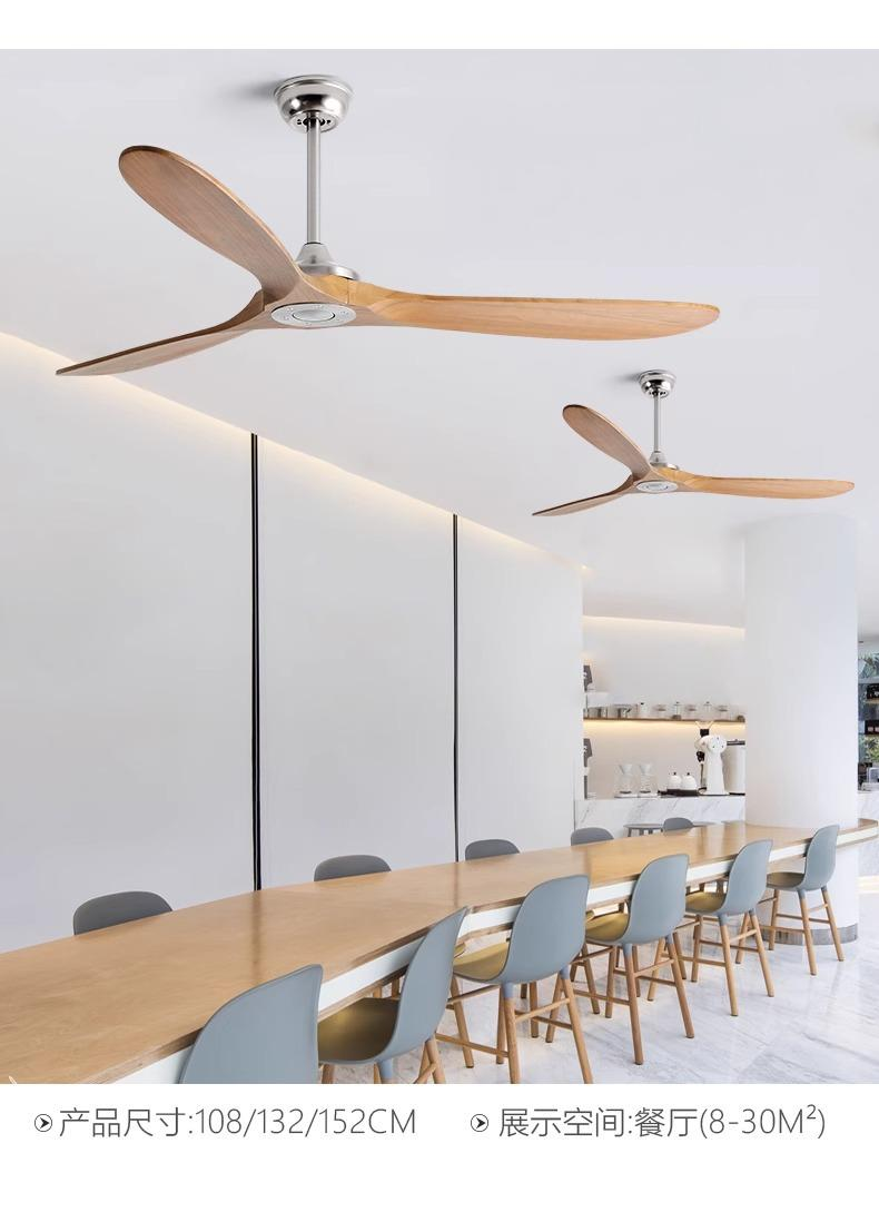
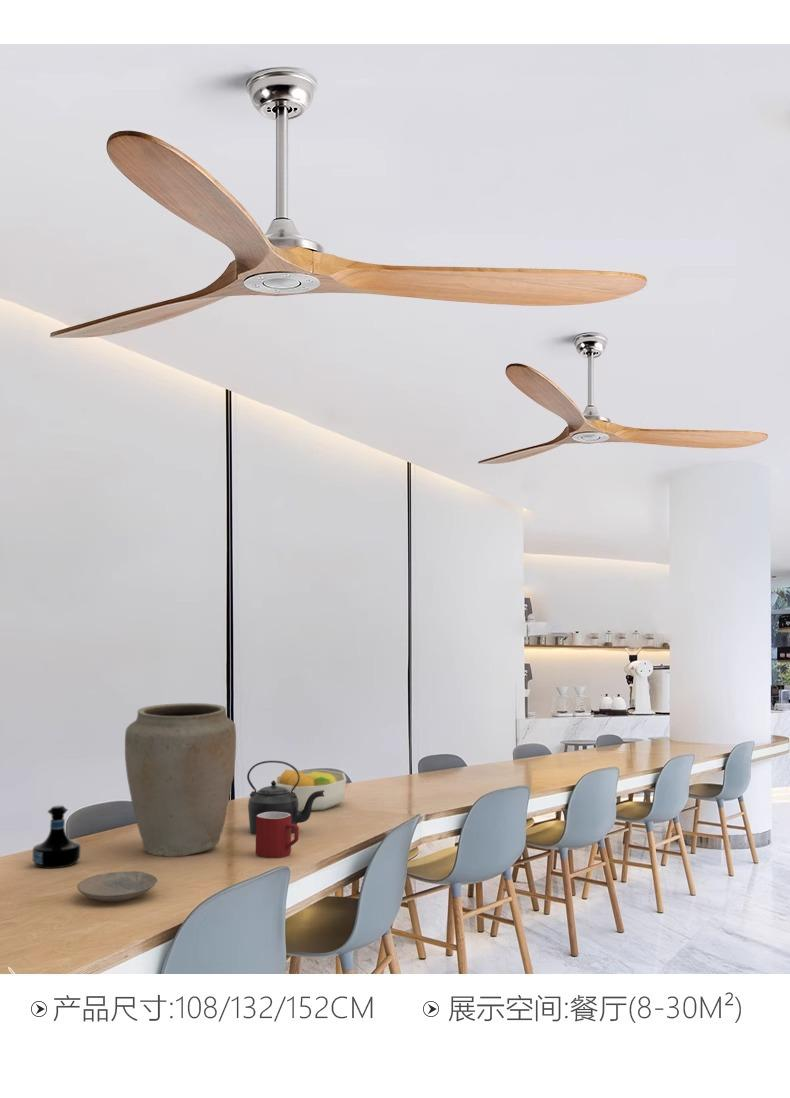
+ kettle [246,760,325,835]
+ mug [255,812,300,859]
+ vase [124,702,237,858]
+ fruit bowl [274,769,347,812]
+ plate [76,870,158,903]
+ tequila bottle [32,804,82,869]
